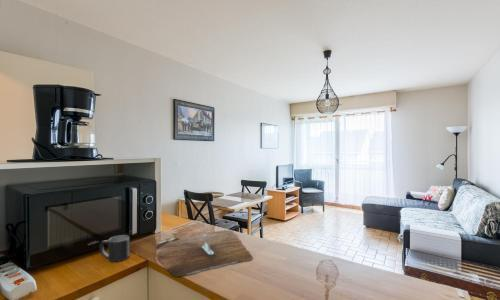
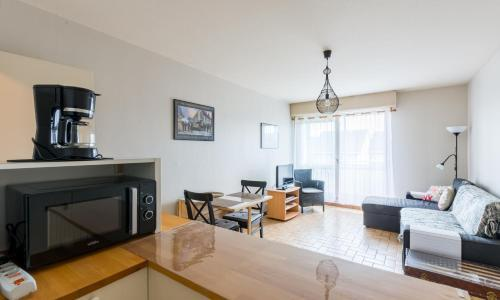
- cutting board [155,229,254,278]
- mug [98,234,130,263]
